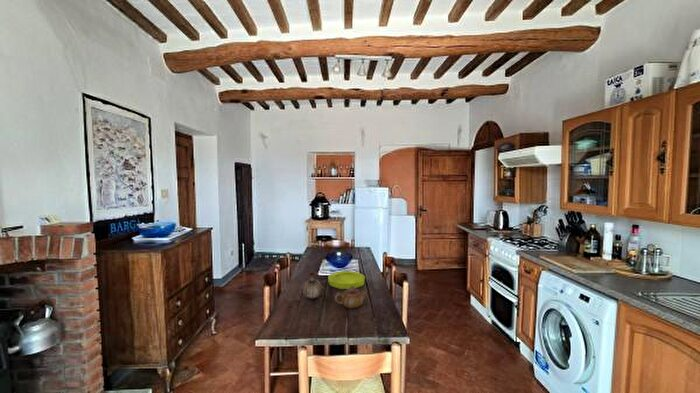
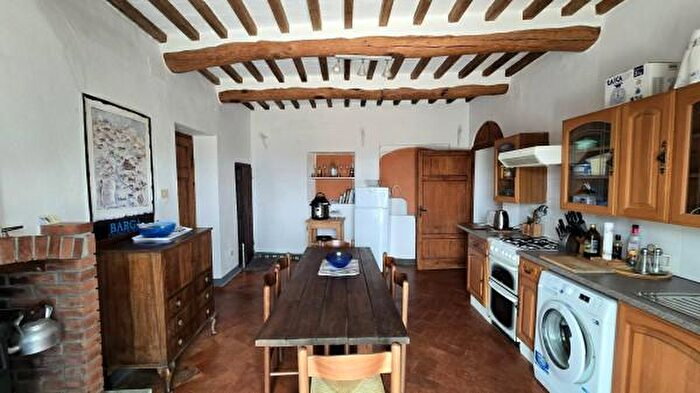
- vase [300,271,325,300]
- bowl [327,270,366,290]
- teapot [334,286,368,309]
